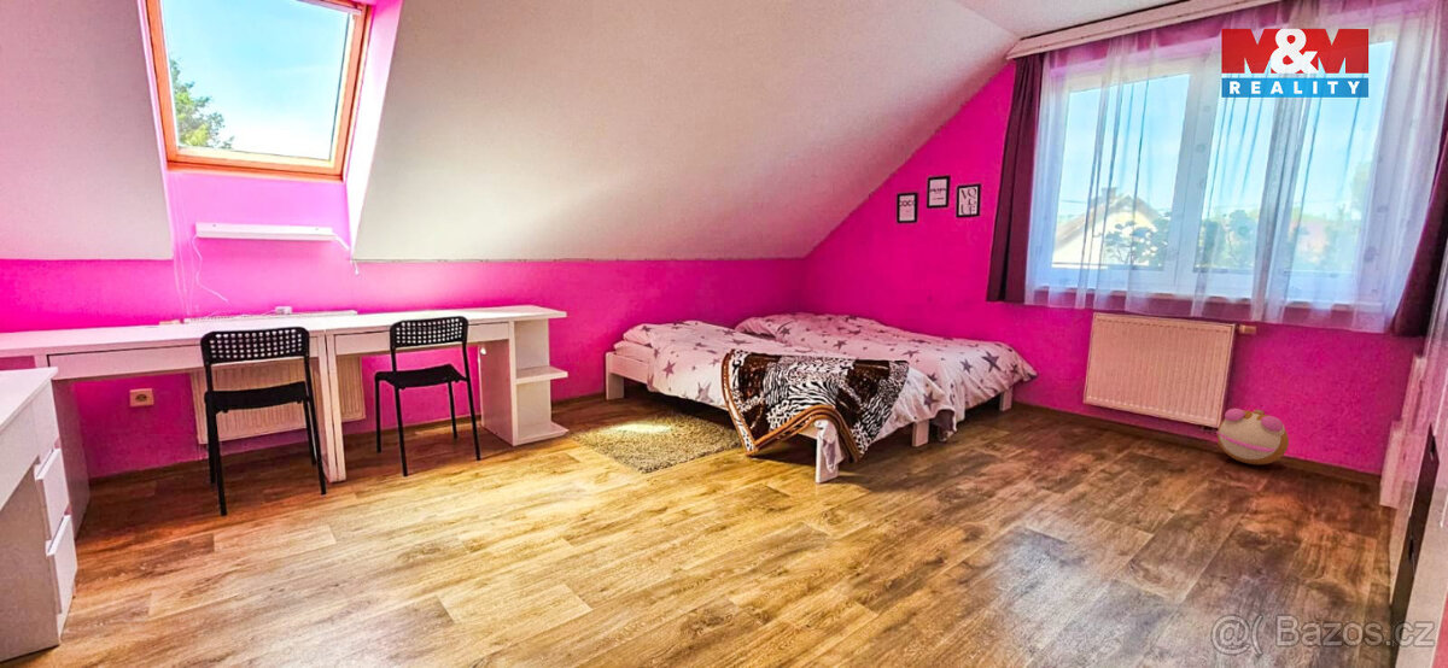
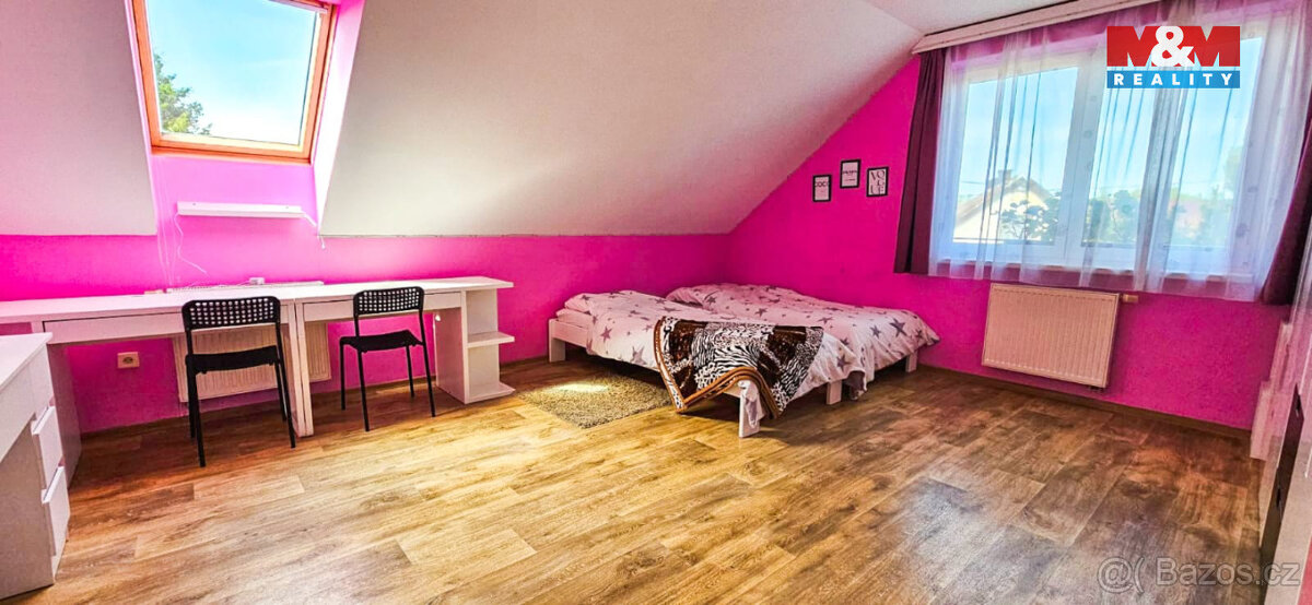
- plush toy [1215,408,1290,465]
